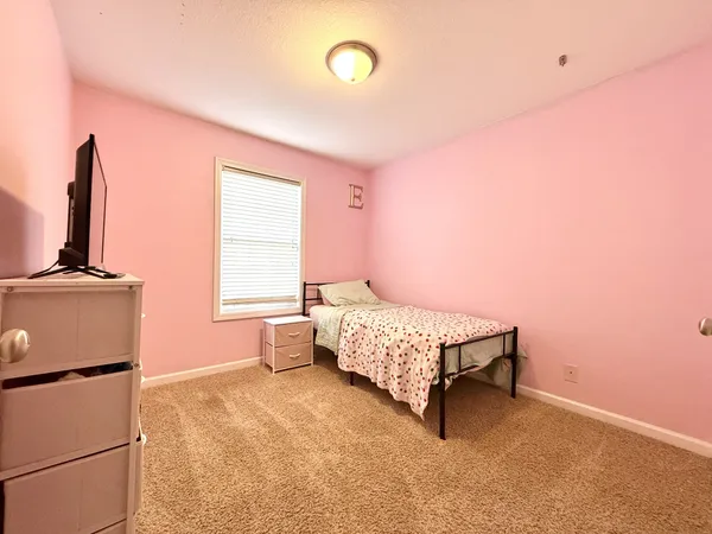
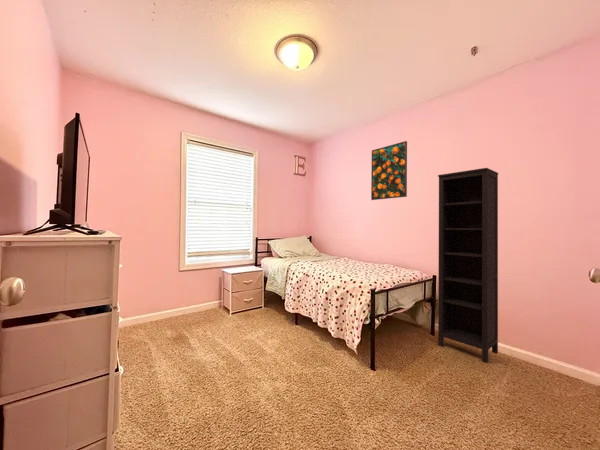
+ bookcase [437,167,499,363]
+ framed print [370,140,408,201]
